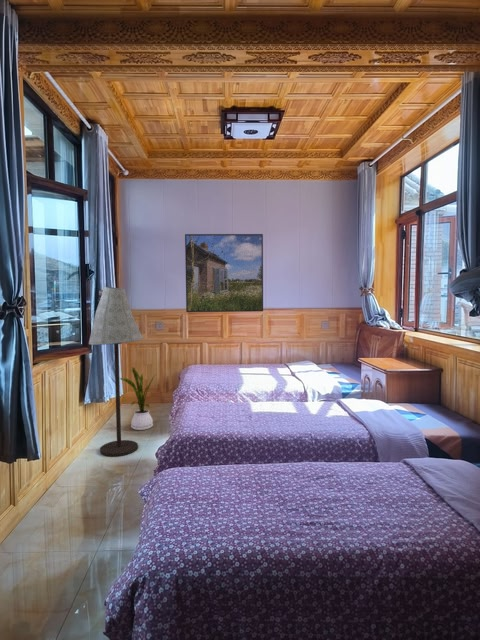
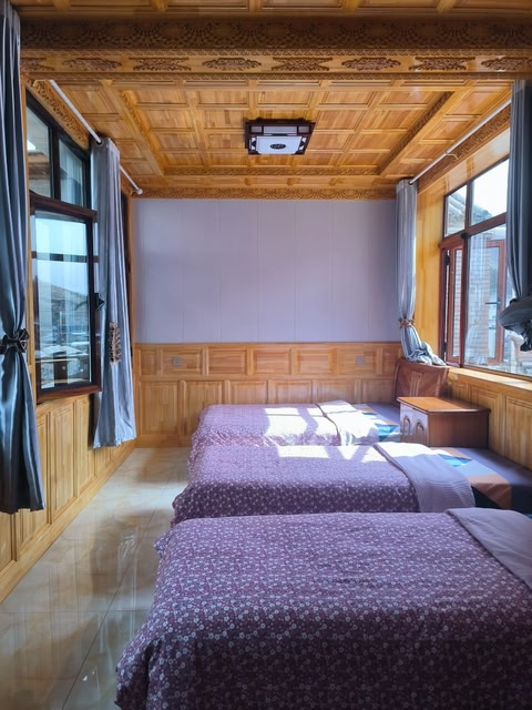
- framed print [184,233,264,313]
- house plant [119,366,156,431]
- floor lamp [88,286,144,457]
